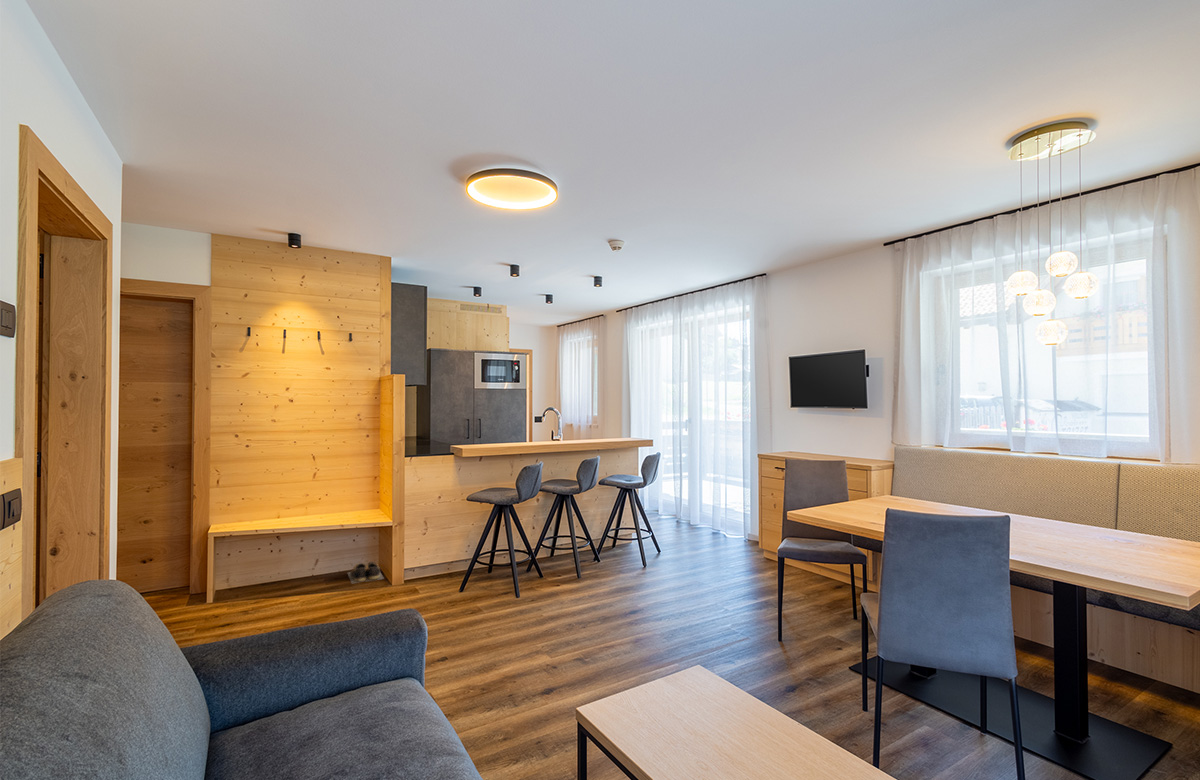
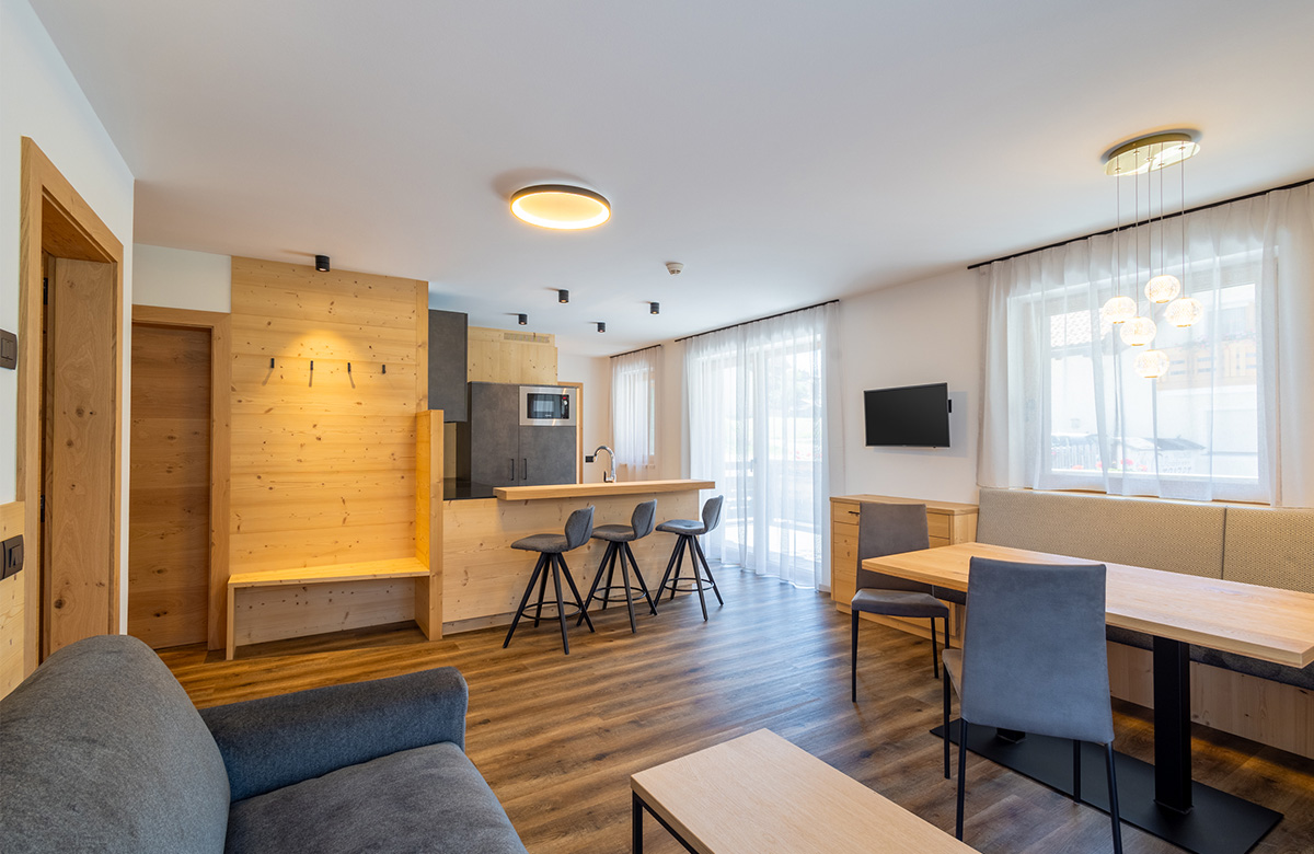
- shoes [347,561,385,584]
